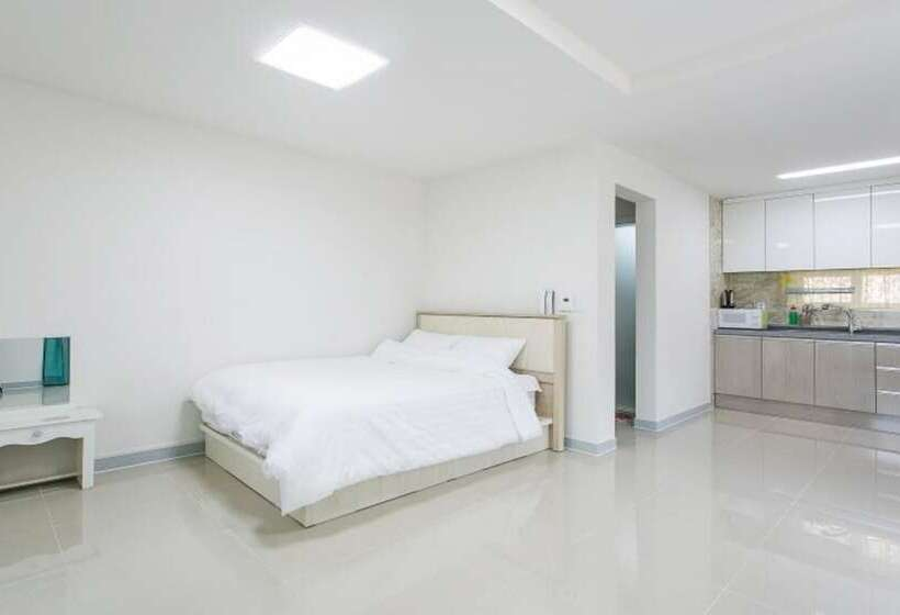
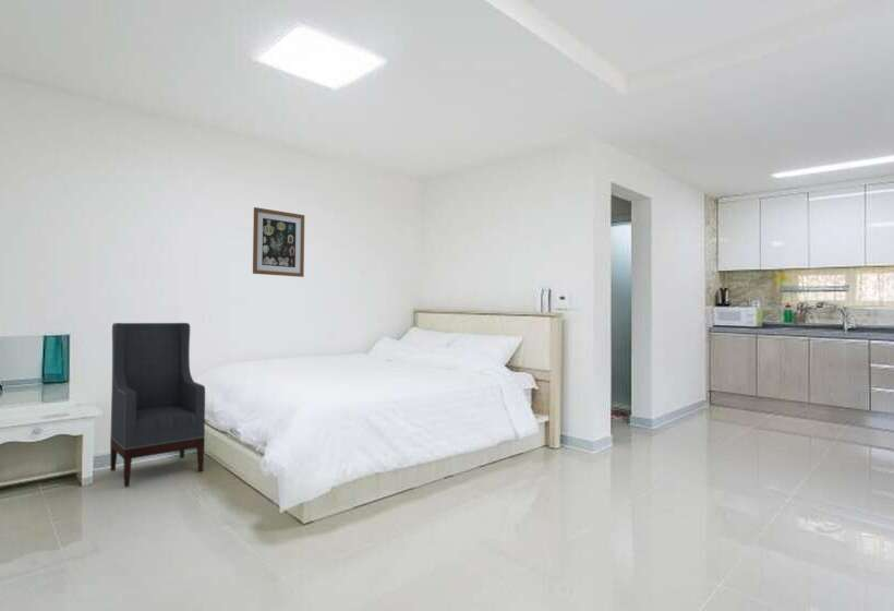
+ wall art [252,206,305,278]
+ armchair [109,322,206,488]
